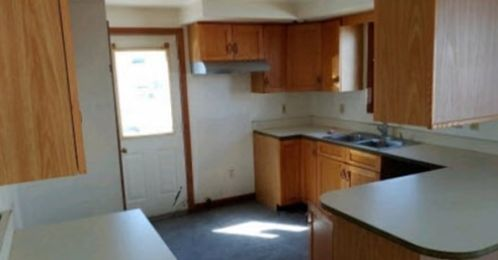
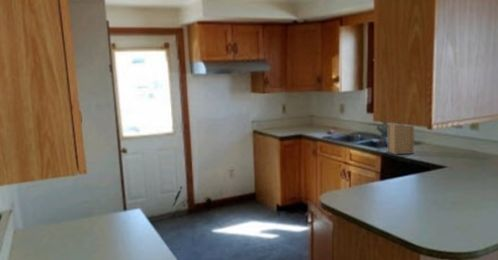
+ architectural model [386,123,415,156]
